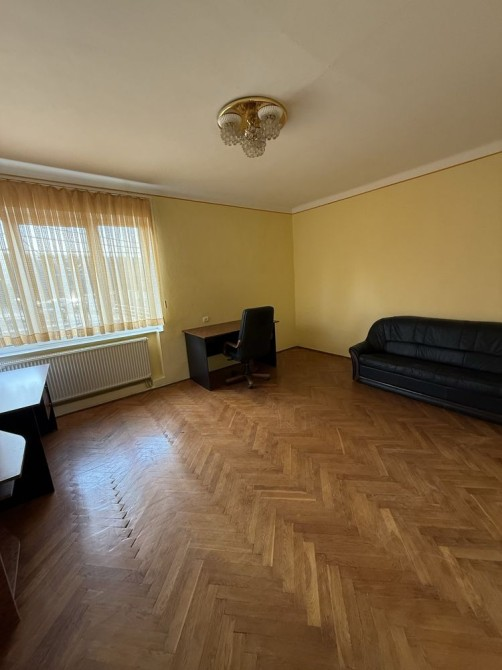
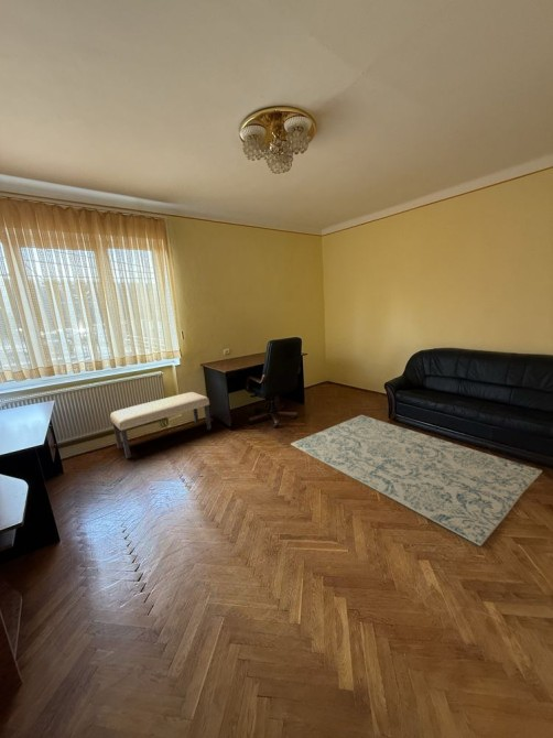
+ bench [109,391,213,459]
+ rug [290,414,543,547]
